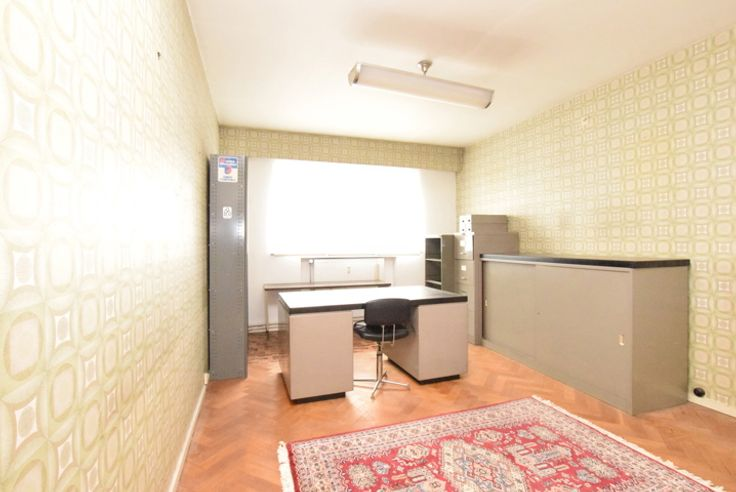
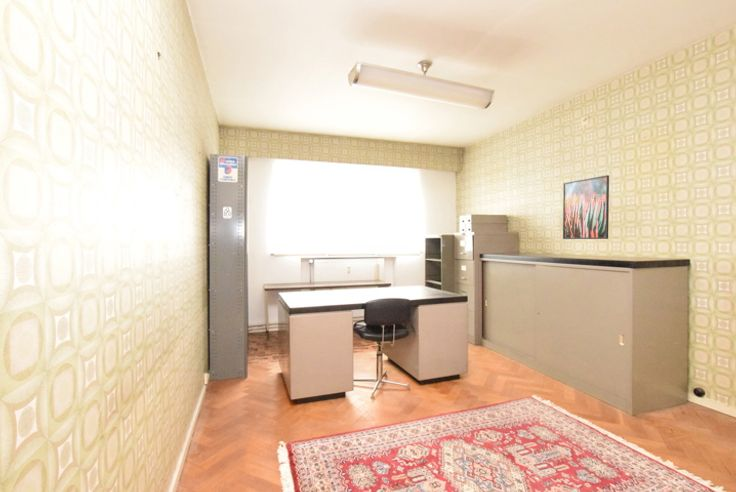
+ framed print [562,174,610,240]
